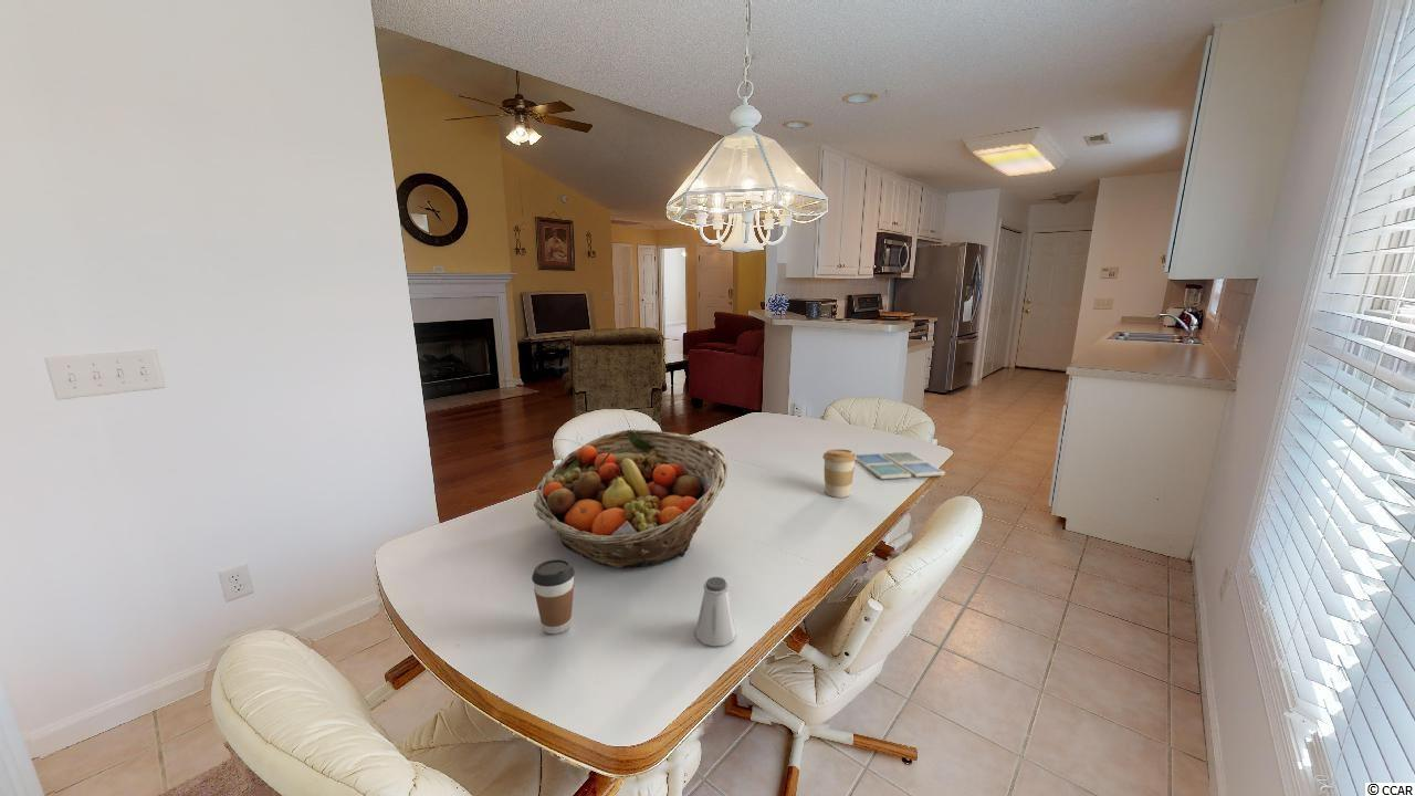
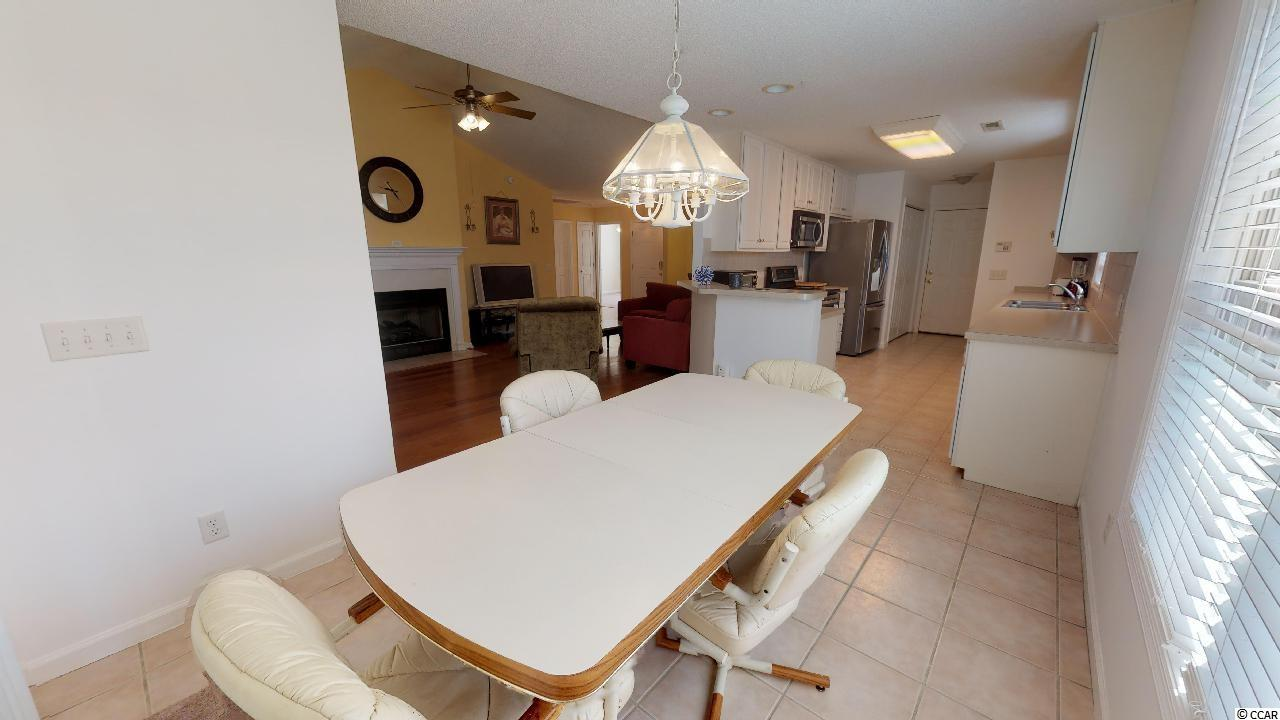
- saltshaker [694,576,737,648]
- coffee cup [821,448,857,499]
- coffee cup [531,558,576,635]
- fruit basket [533,429,729,569]
- drink coaster [856,451,946,480]
